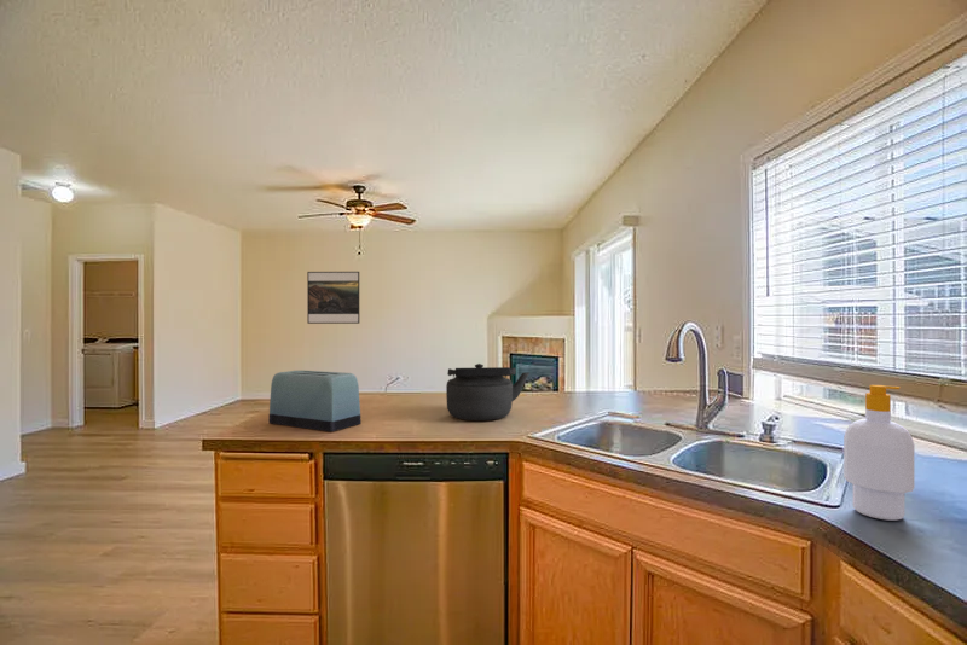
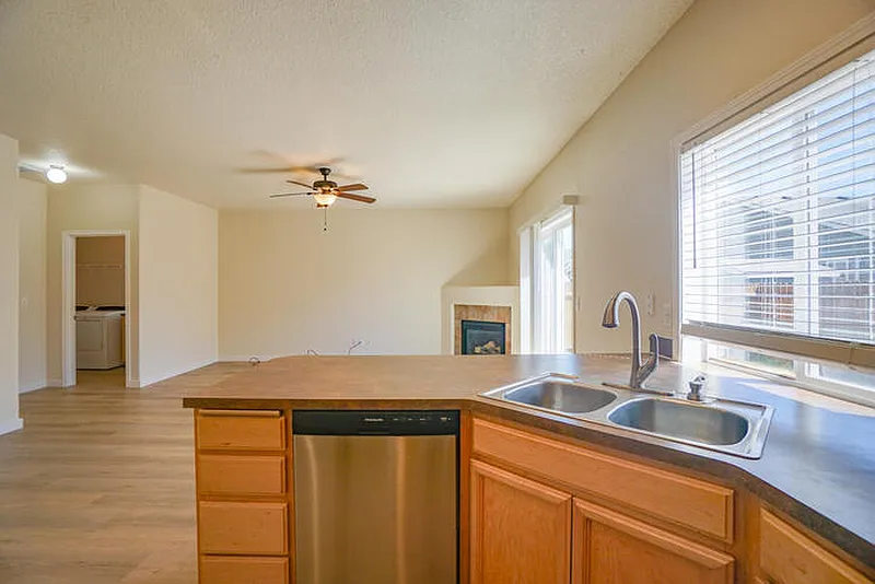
- soap bottle [842,384,915,522]
- kettle [445,362,531,422]
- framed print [306,271,360,325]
- toaster [267,370,363,432]
